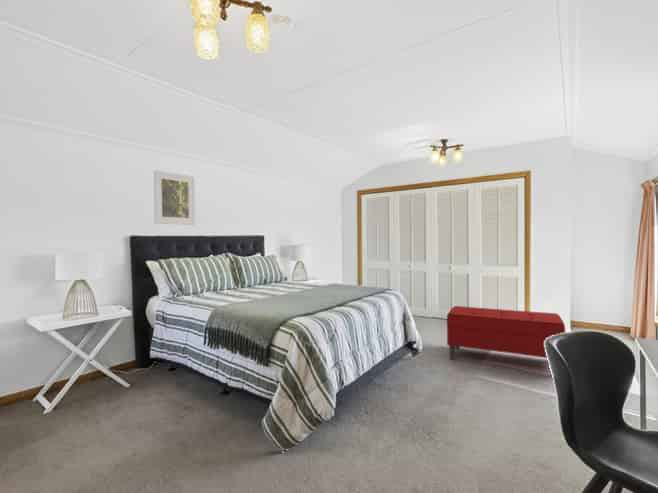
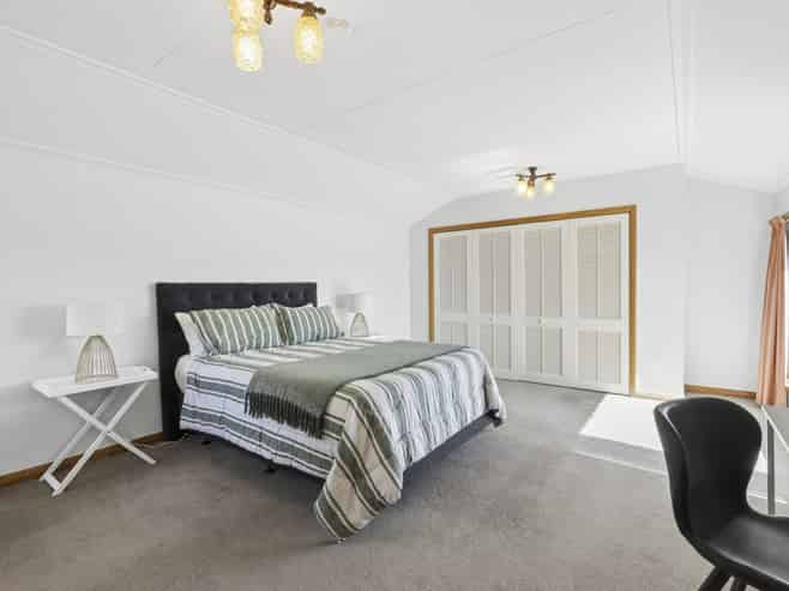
- bench [446,305,566,361]
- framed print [153,169,196,226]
